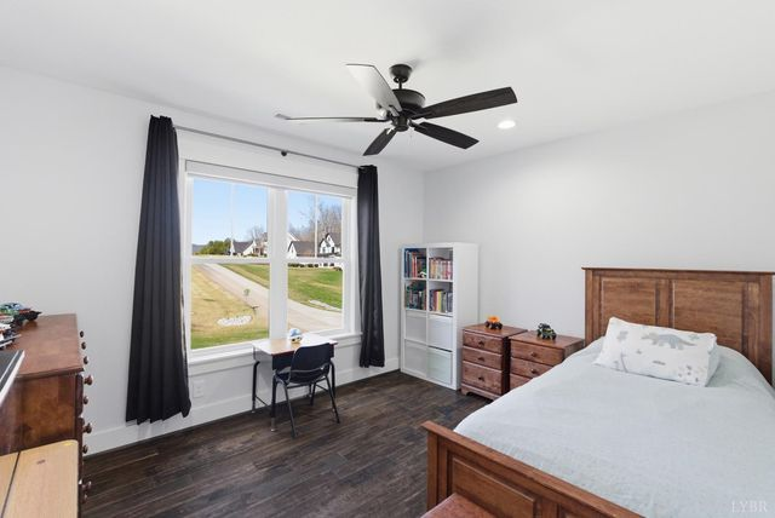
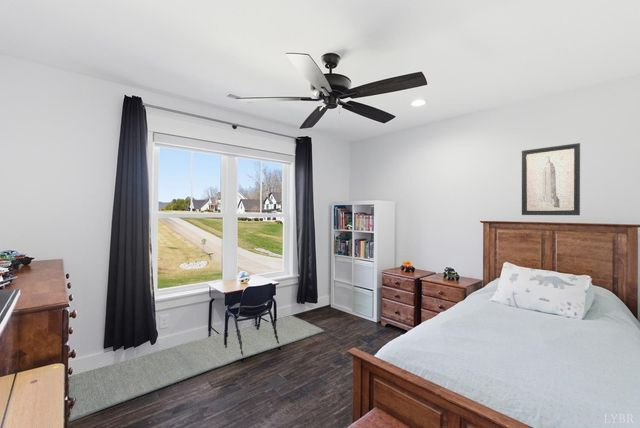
+ rug [68,314,325,423]
+ wall art [521,142,581,216]
